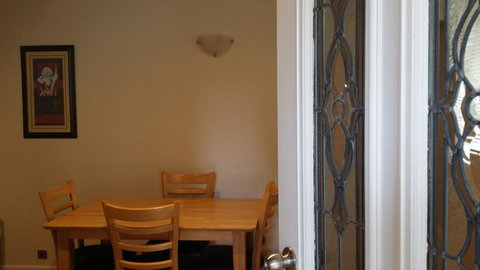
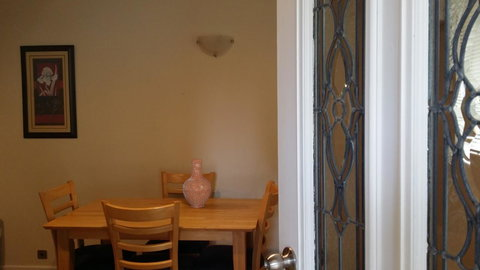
+ vase [182,158,212,209]
